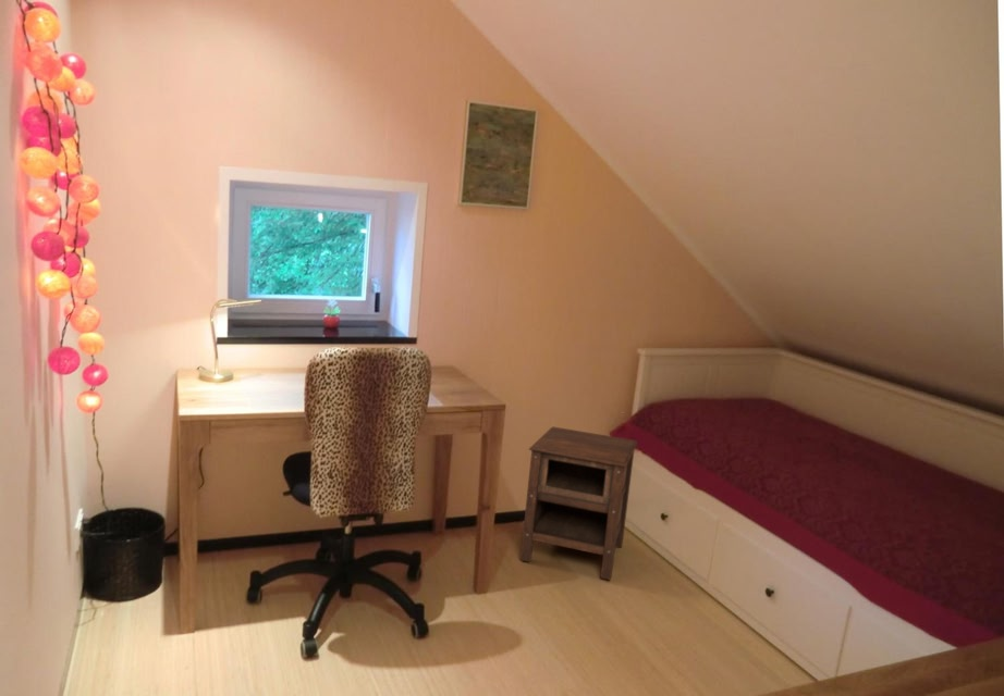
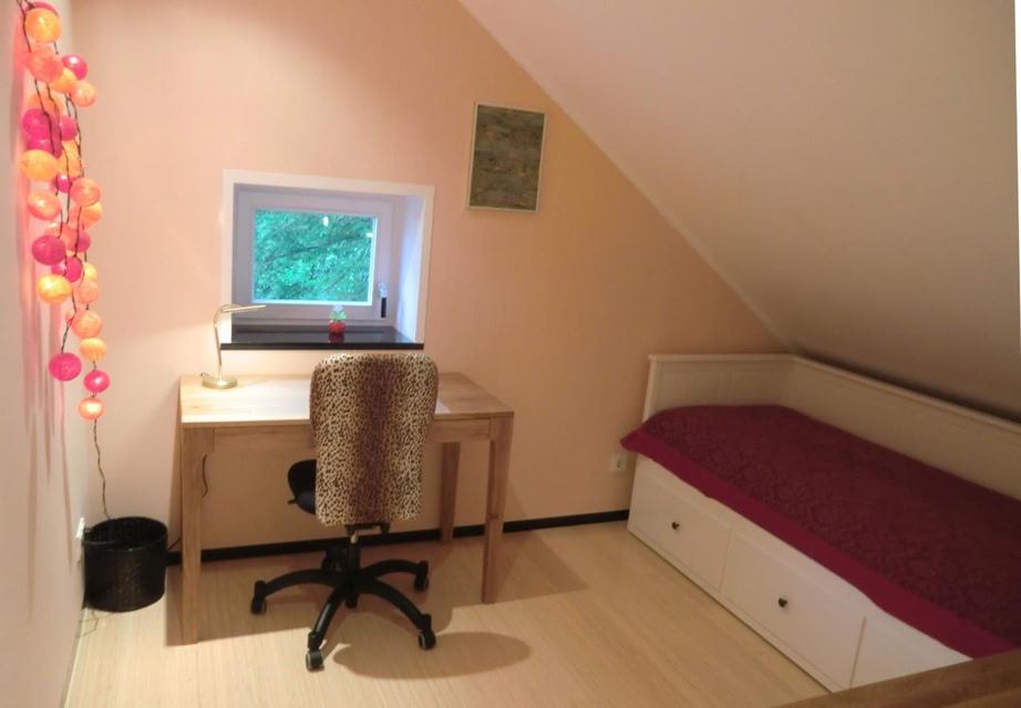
- nightstand [519,425,638,581]
